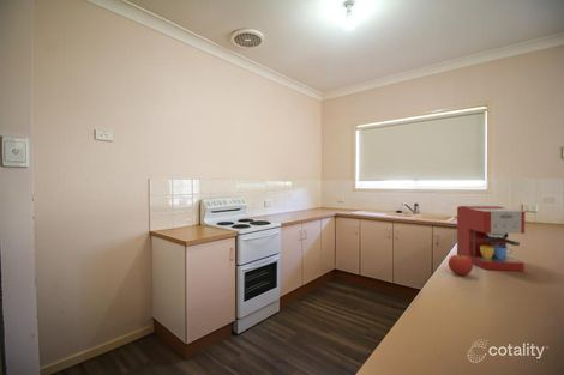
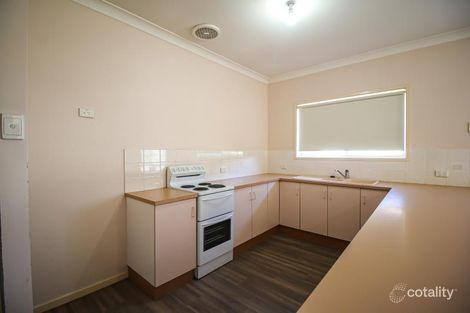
- apple [448,252,474,276]
- coffee maker [456,205,527,272]
